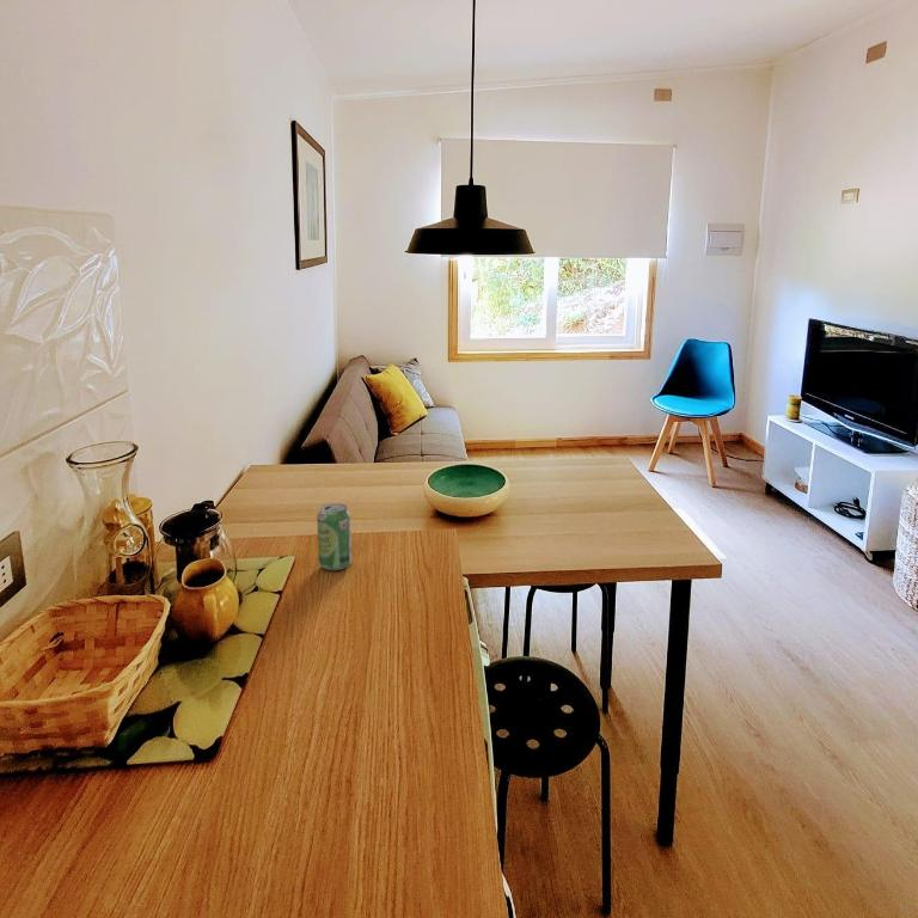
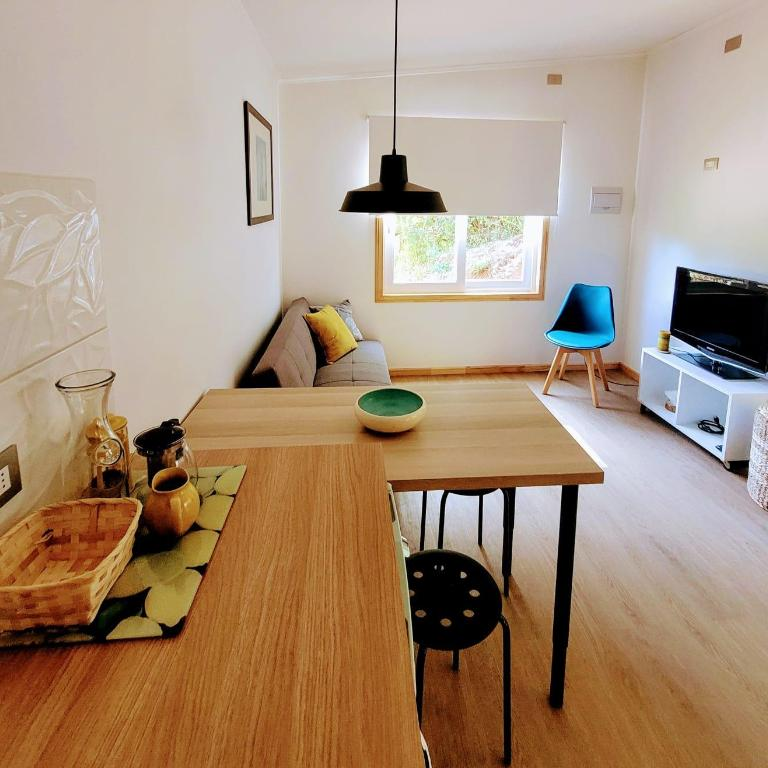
- beverage can [316,502,353,571]
